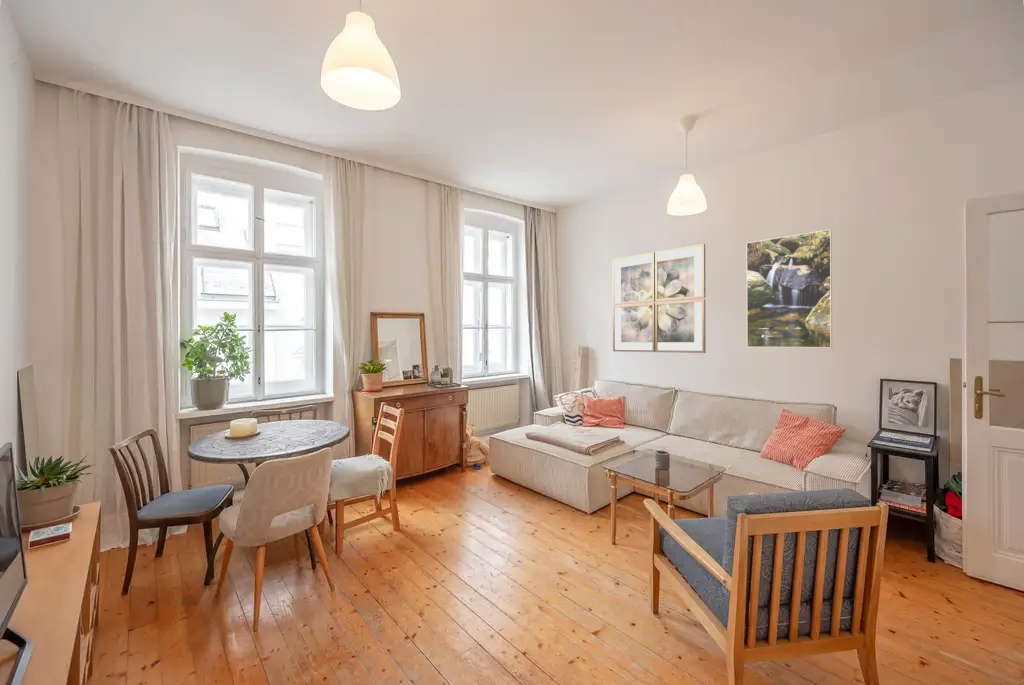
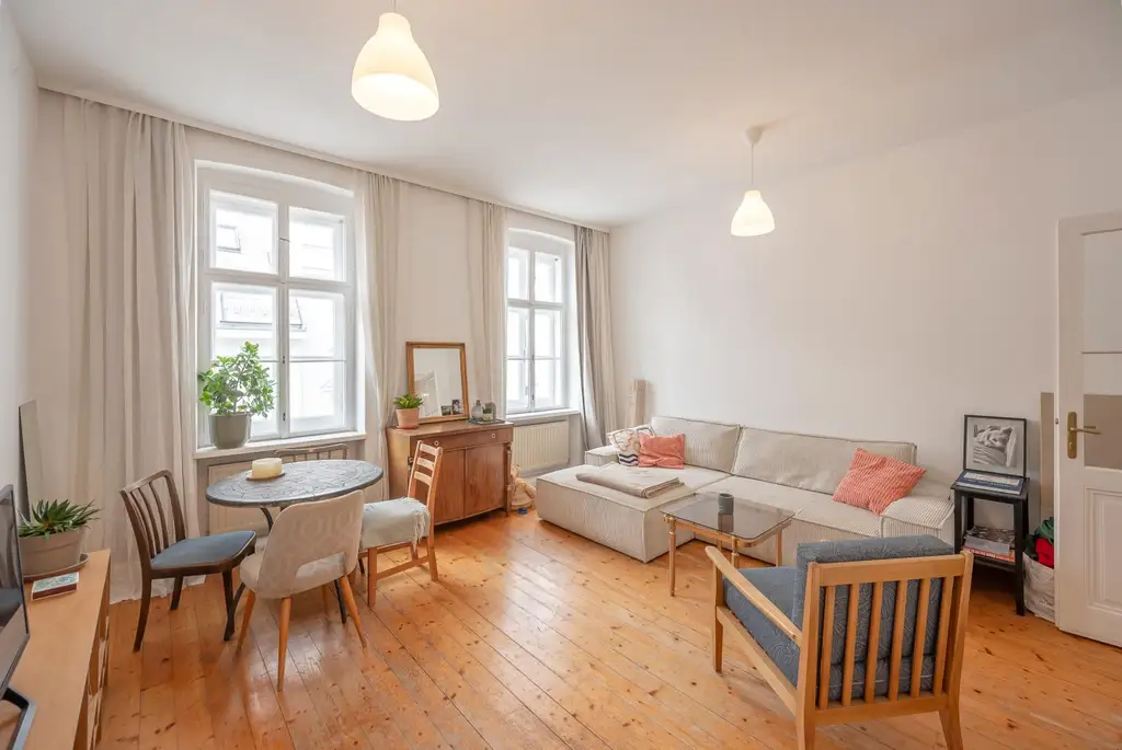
- wall art [612,243,707,354]
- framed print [746,228,833,349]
